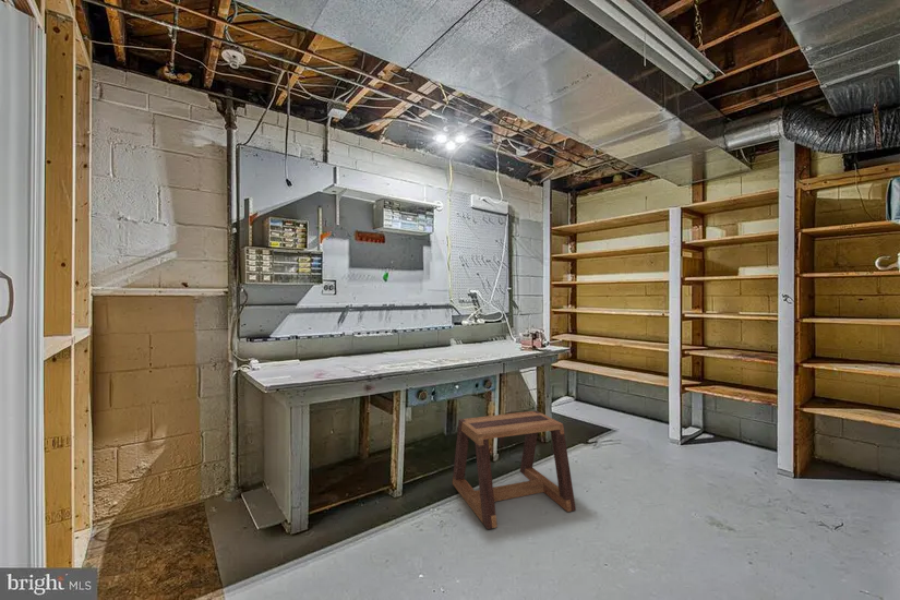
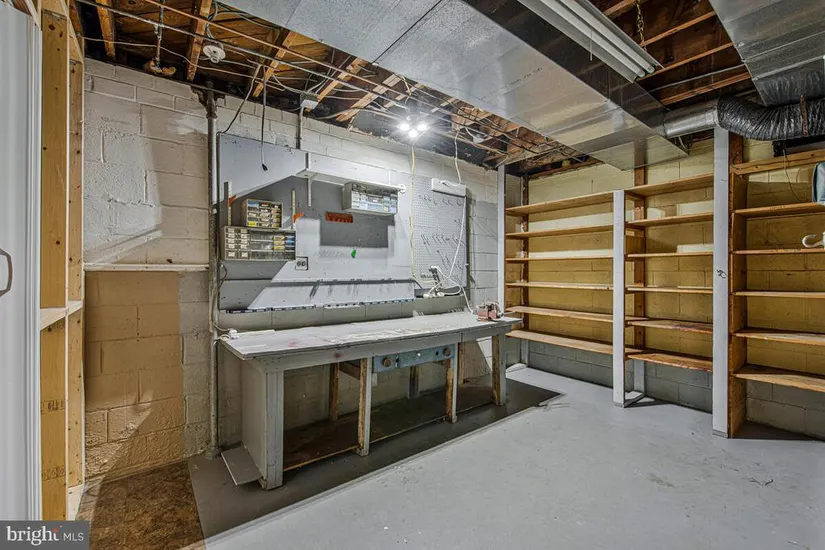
- stool [452,410,577,530]
